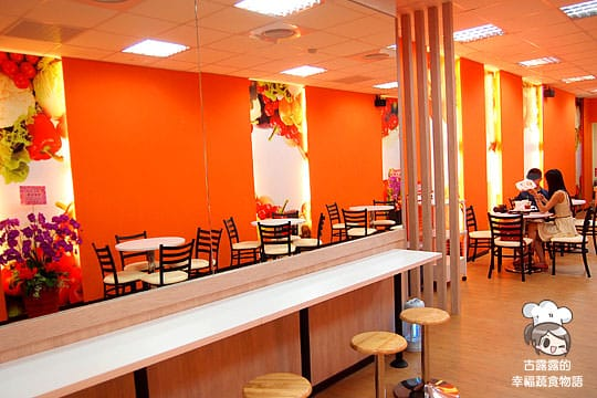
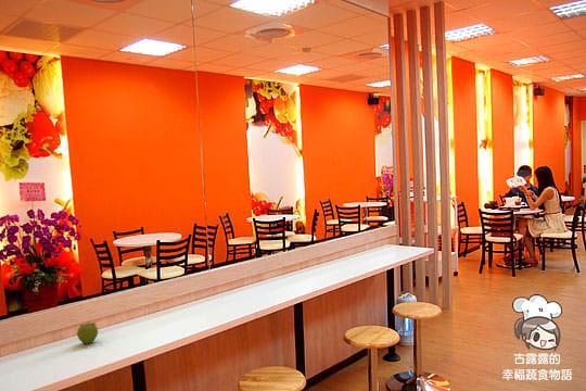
+ fruit [76,321,99,344]
